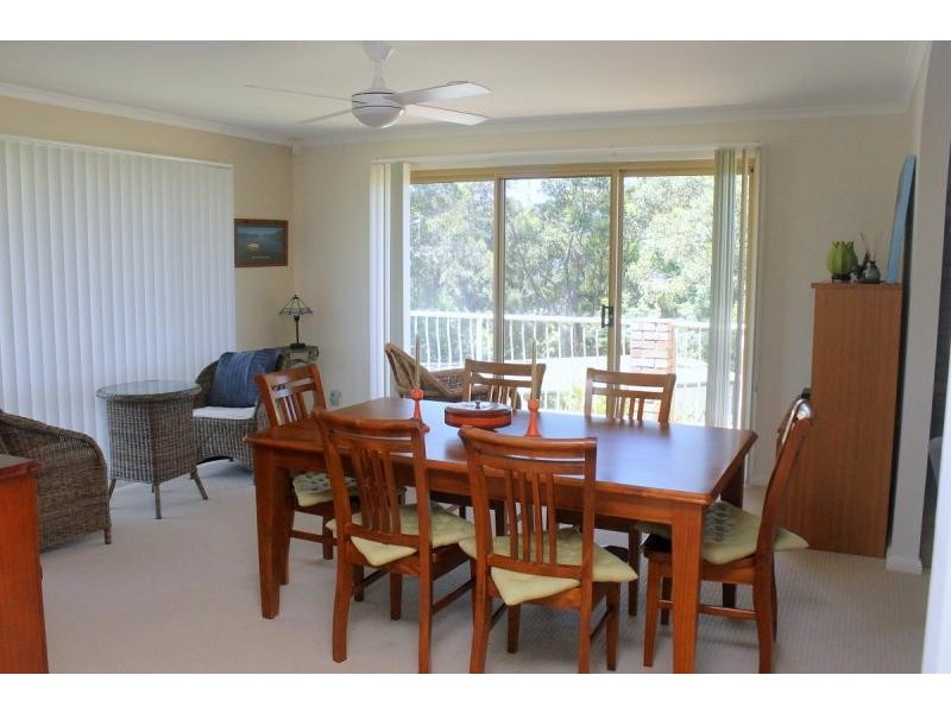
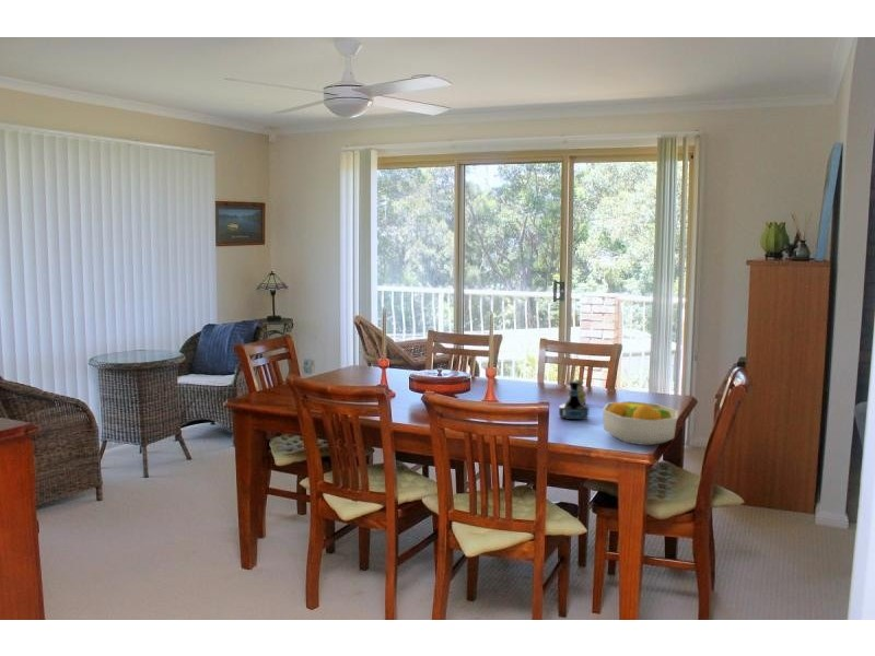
+ fruit bowl [602,400,679,446]
+ salt shaker [568,378,587,405]
+ tequila bottle [558,379,590,421]
